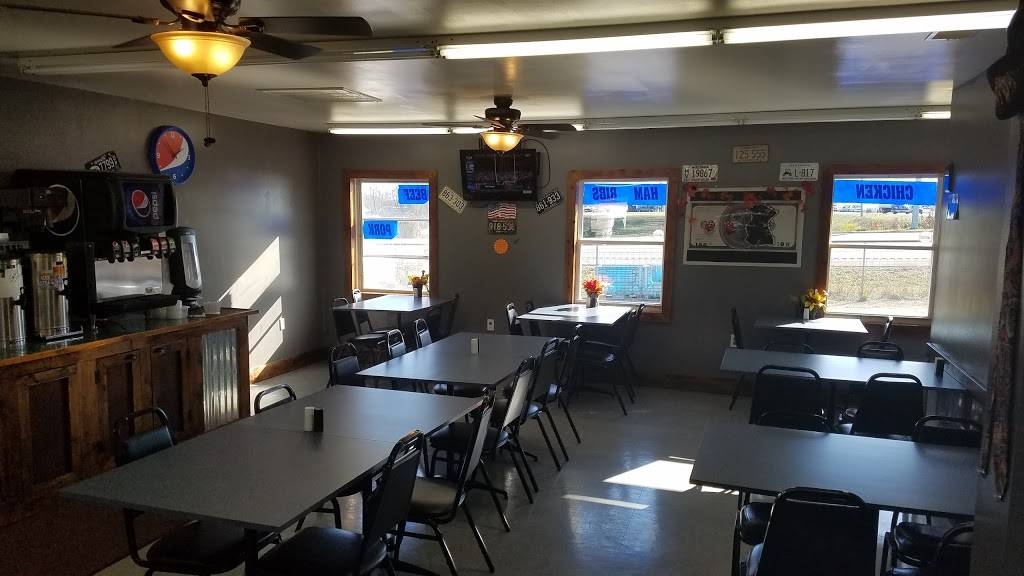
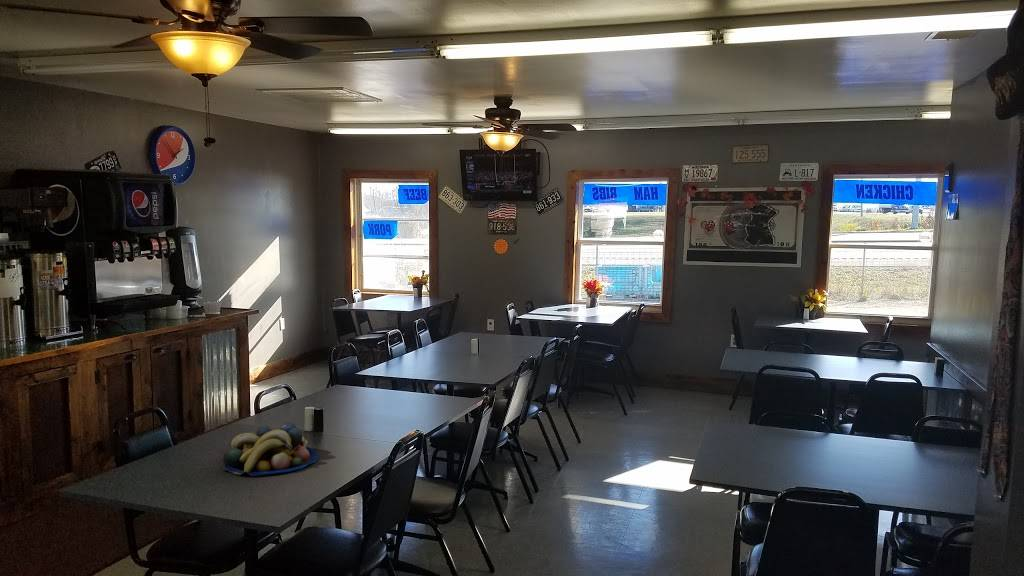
+ fruit bowl [222,422,320,477]
